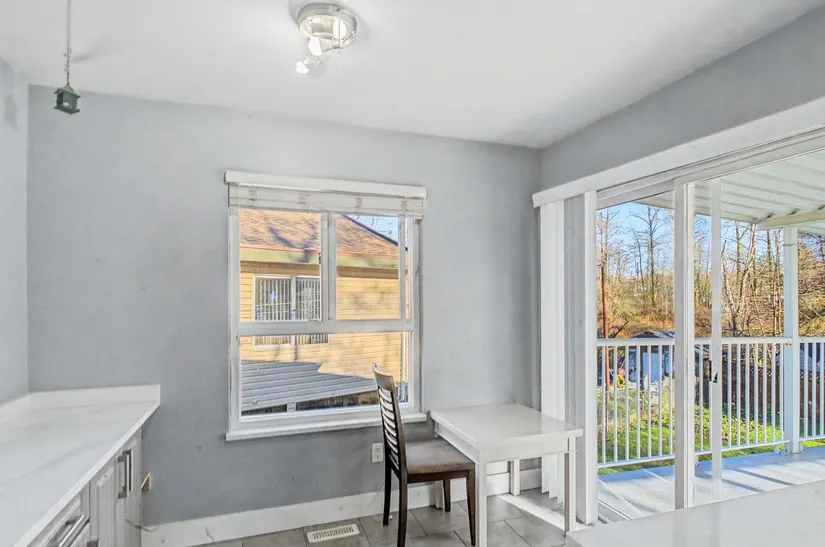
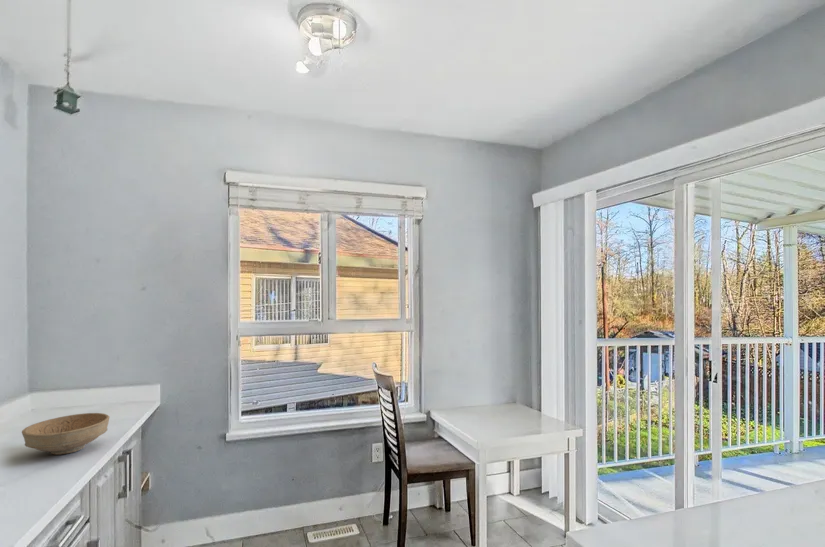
+ bowl [21,412,111,456]
